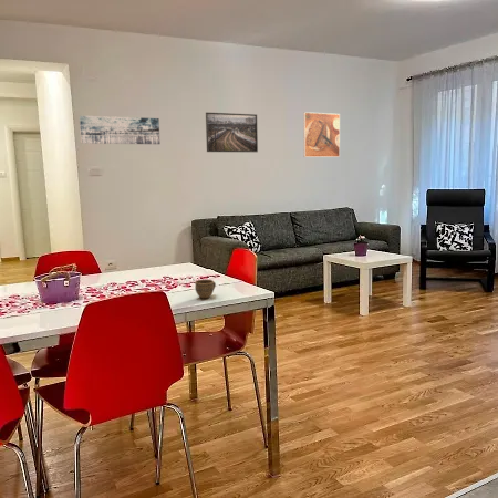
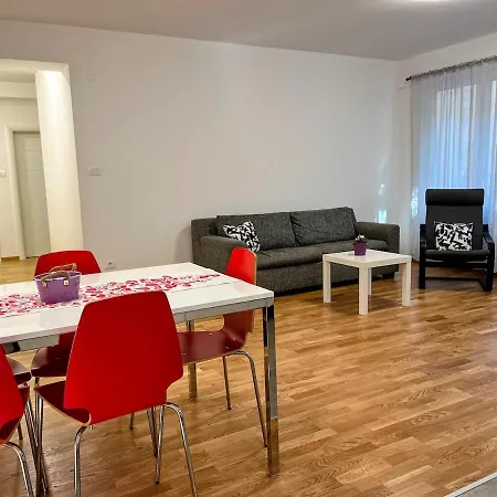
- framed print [302,111,341,158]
- cup [194,279,217,300]
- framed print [205,112,259,153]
- wall art [79,114,162,145]
